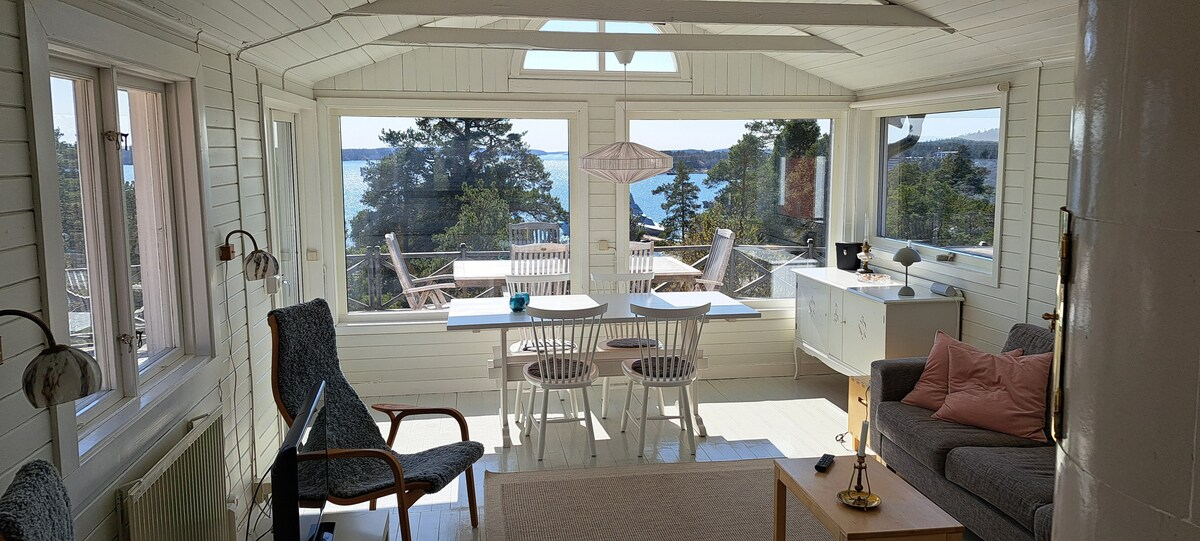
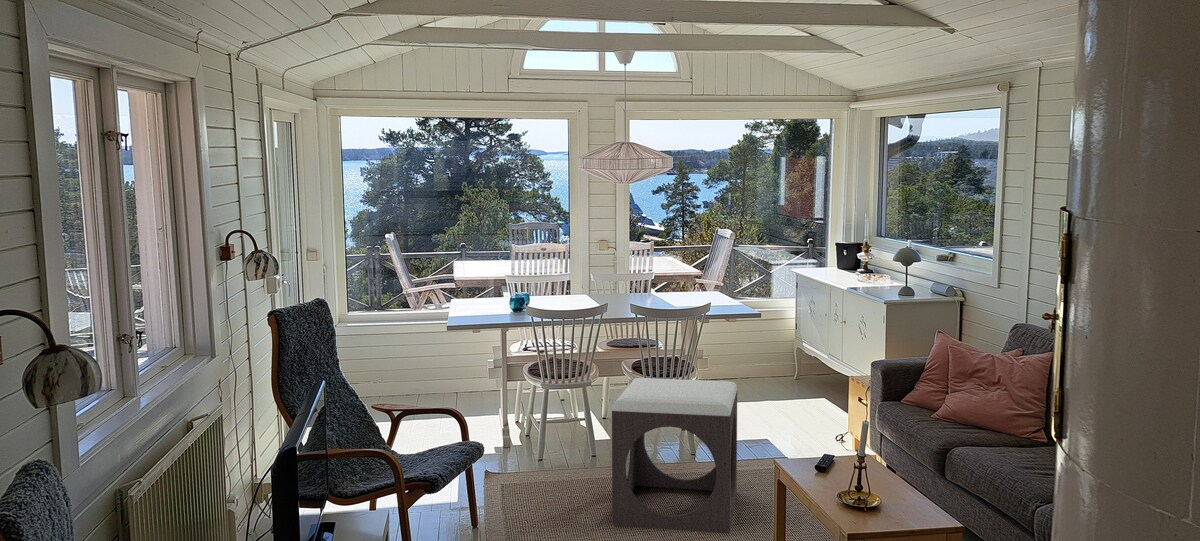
+ footstool [611,377,738,535]
